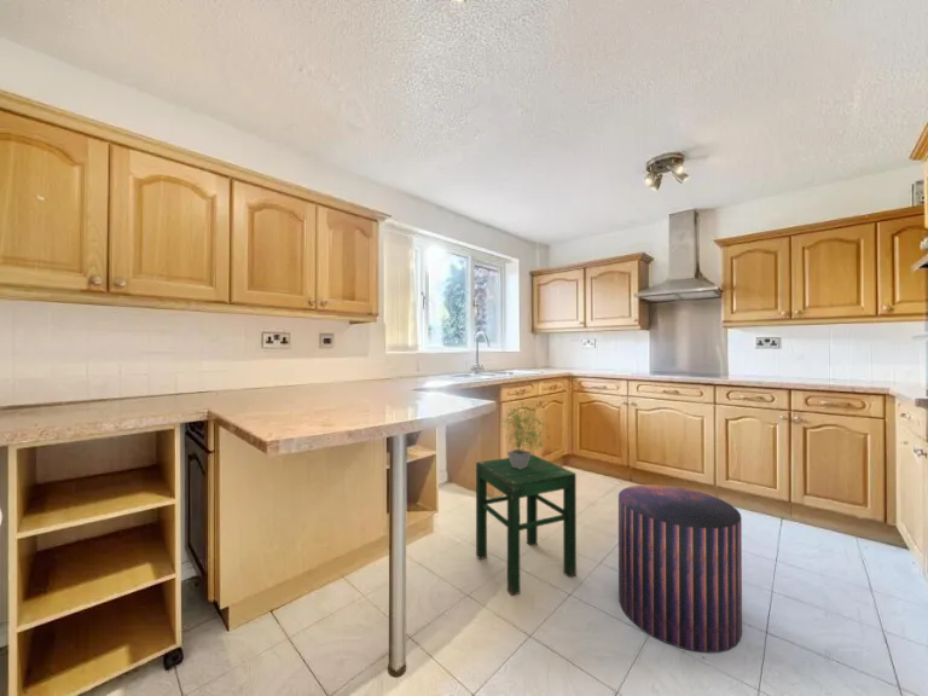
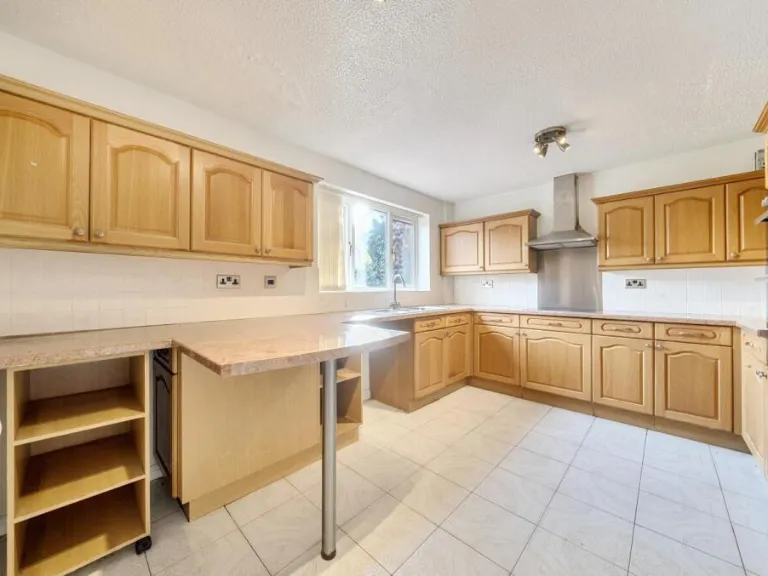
- potted plant [497,400,550,469]
- stool [475,453,578,597]
- stool [617,483,743,654]
